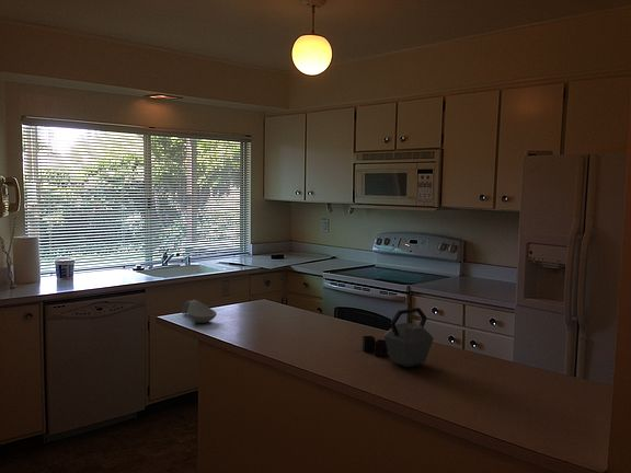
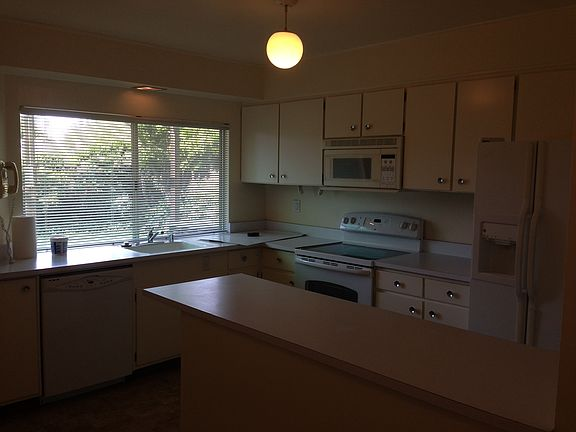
- spoon rest [181,299,218,324]
- kettle [362,307,434,368]
